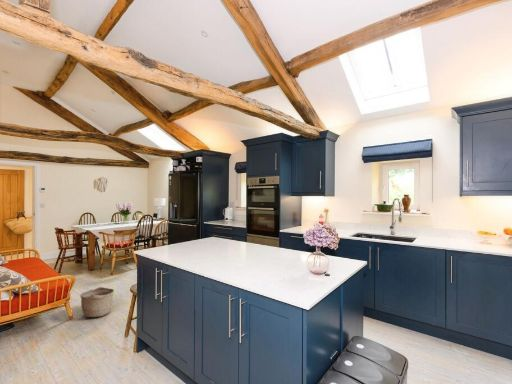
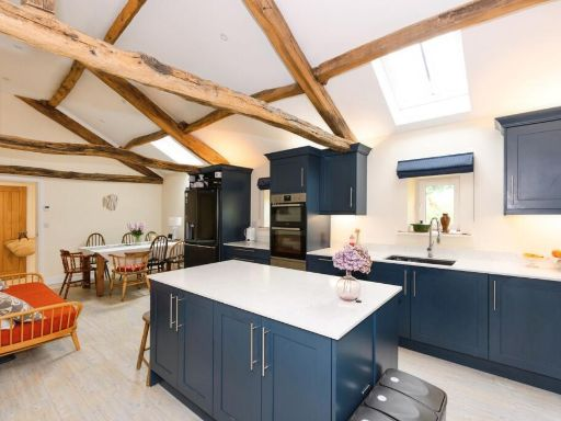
- basket [79,286,115,319]
